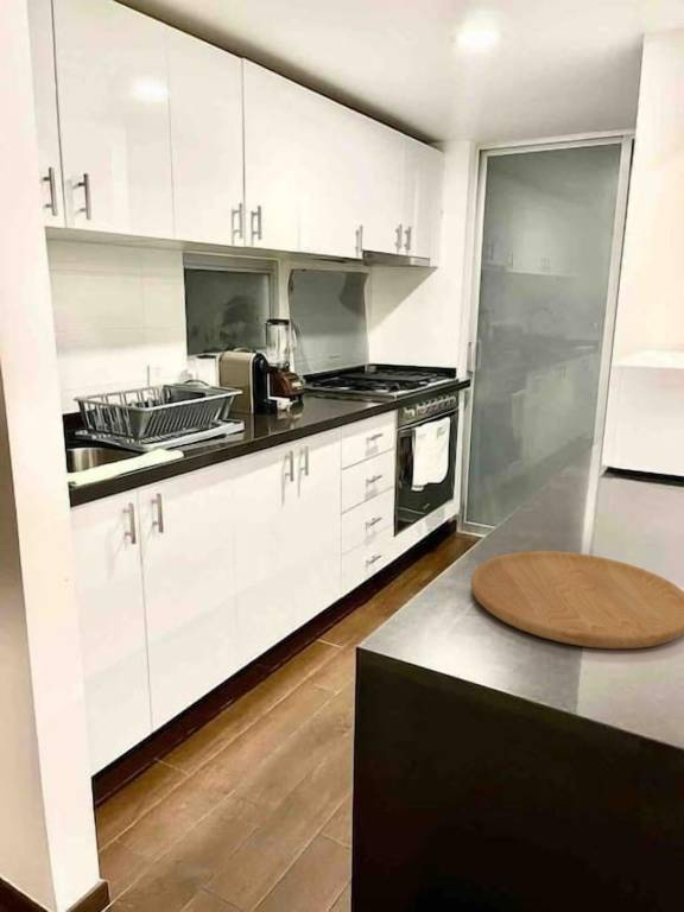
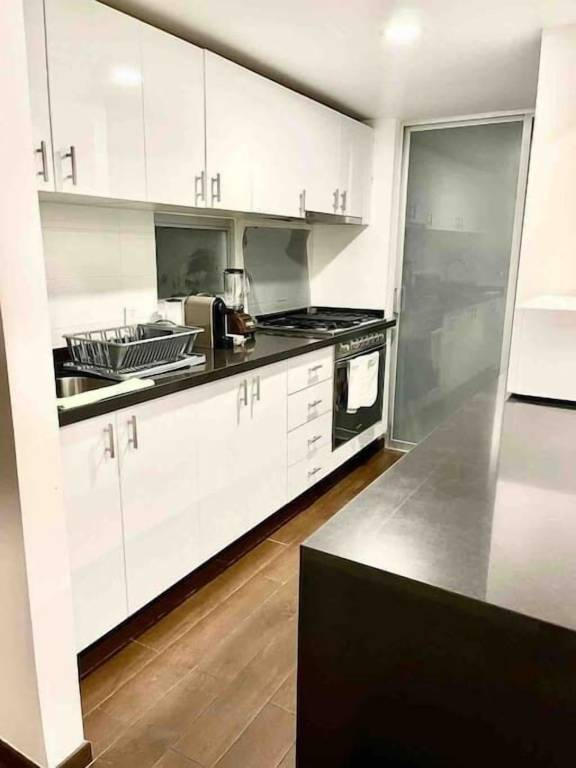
- cutting board [470,550,684,650]
